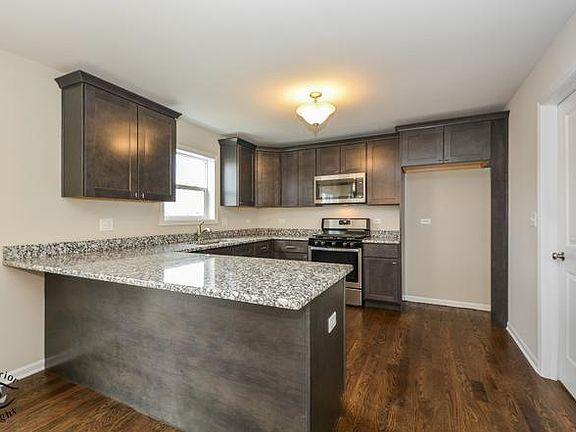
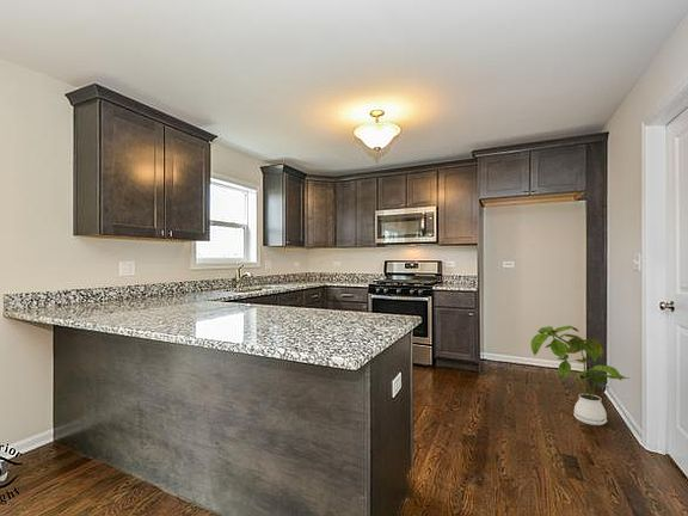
+ house plant [530,325,629,426]
